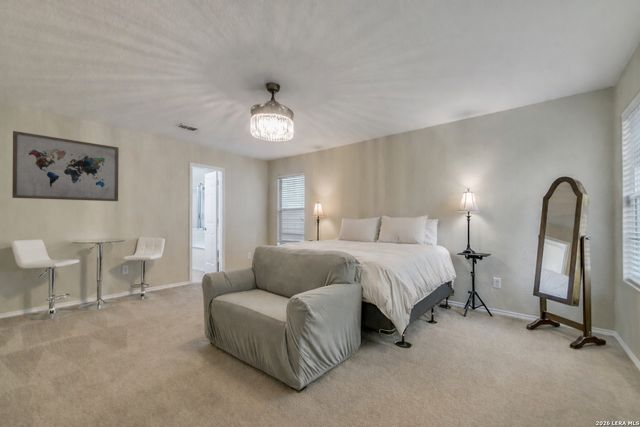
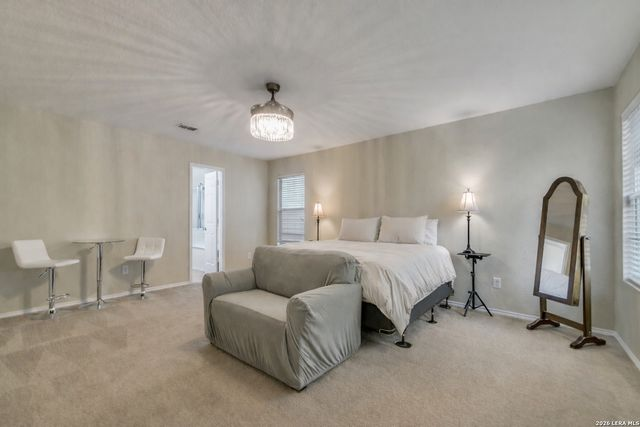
- wall art [11,130,120,202]
